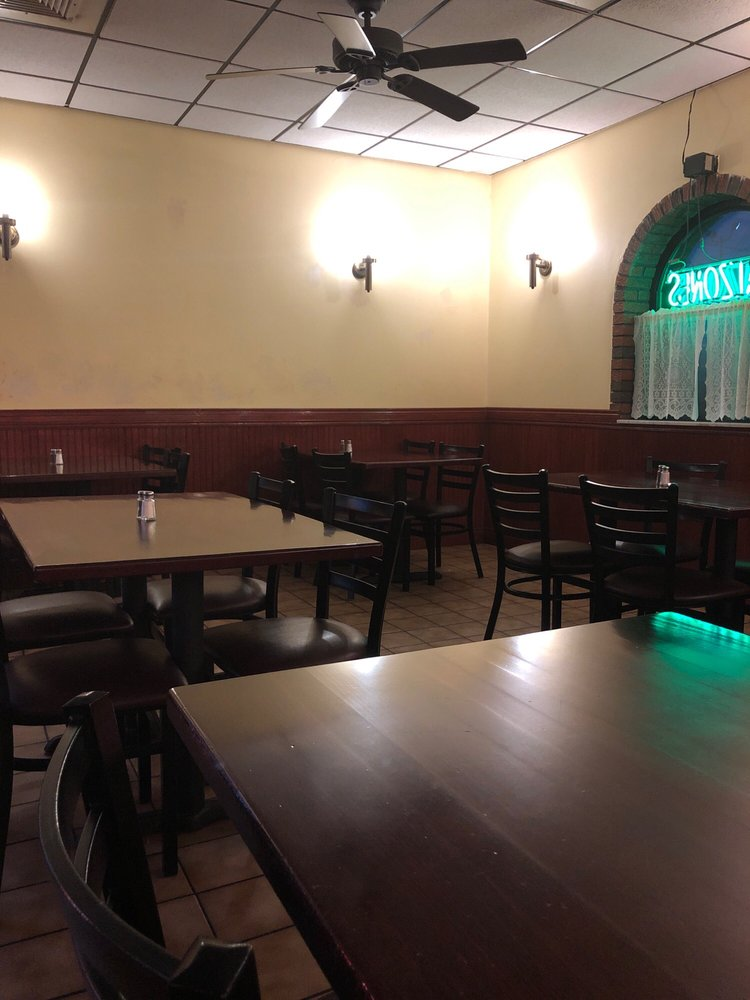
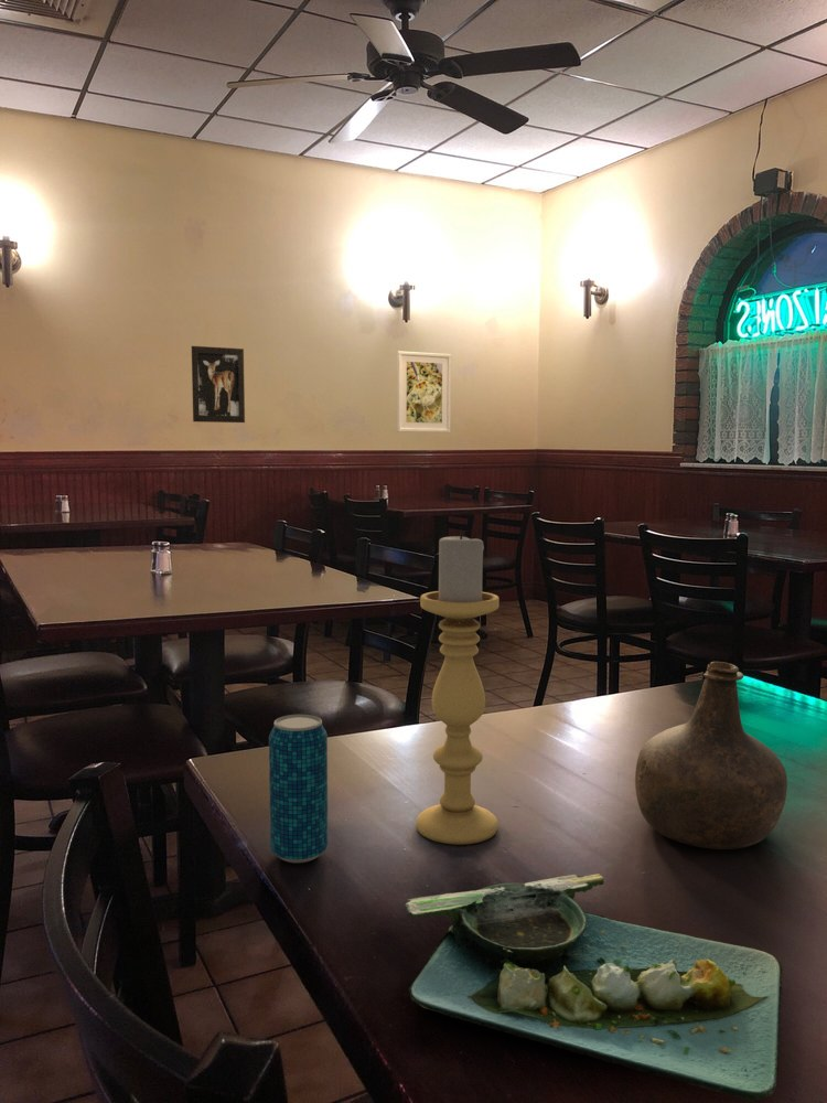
+ bottle [634,661,788,850]
+ candle holder [416,531,500,846]
+ platter [405,872,784,1103]
+ wall art [191,345,246,424]
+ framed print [396,350,452,433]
+ beverage can [268,714,329,864]
